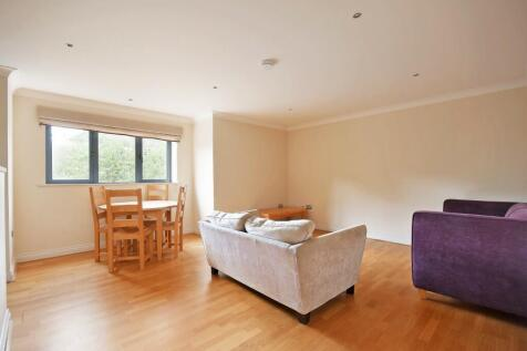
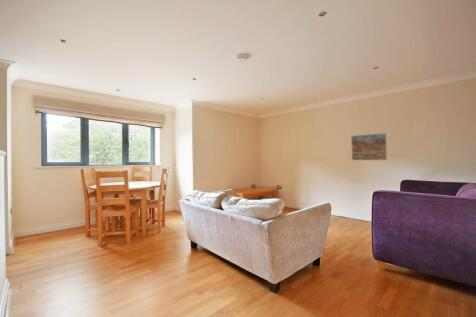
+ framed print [350,132,388,161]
